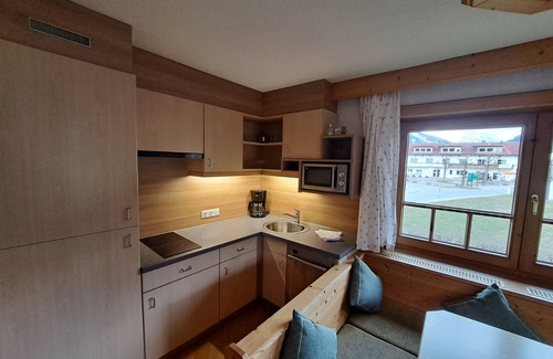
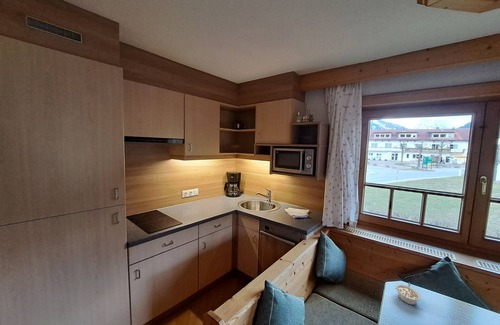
+ legume [394,282,422,306]
